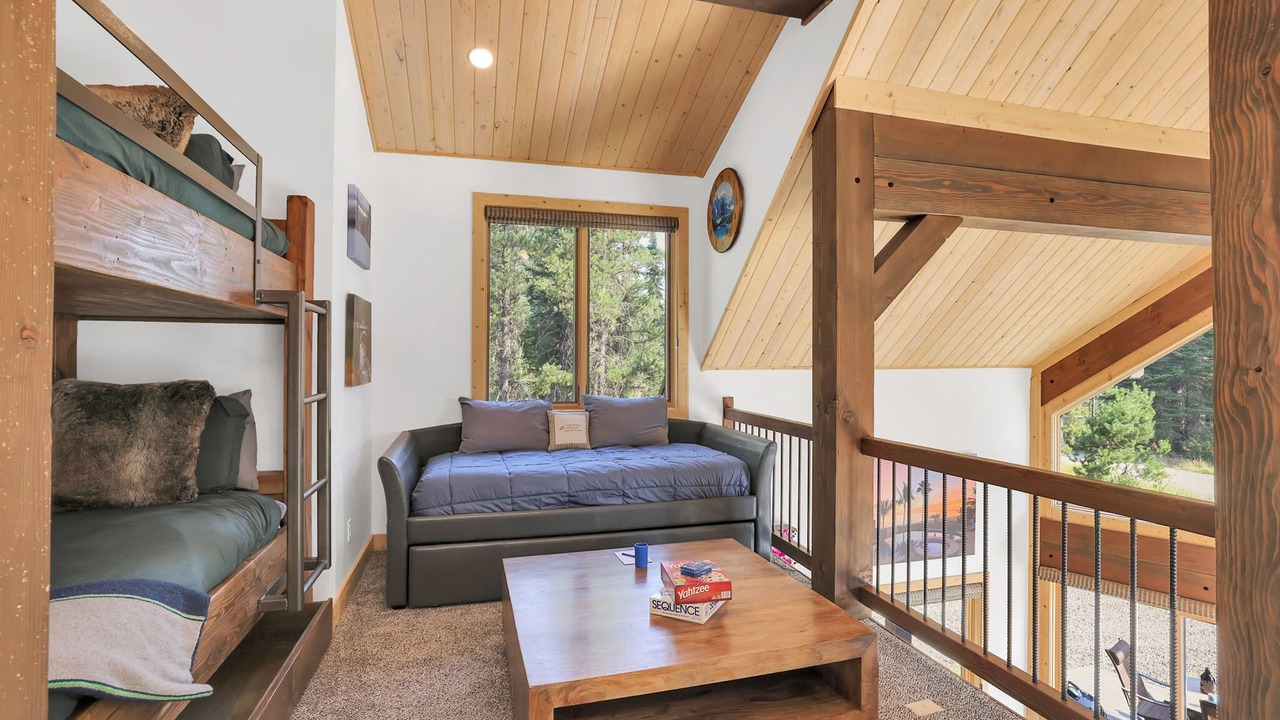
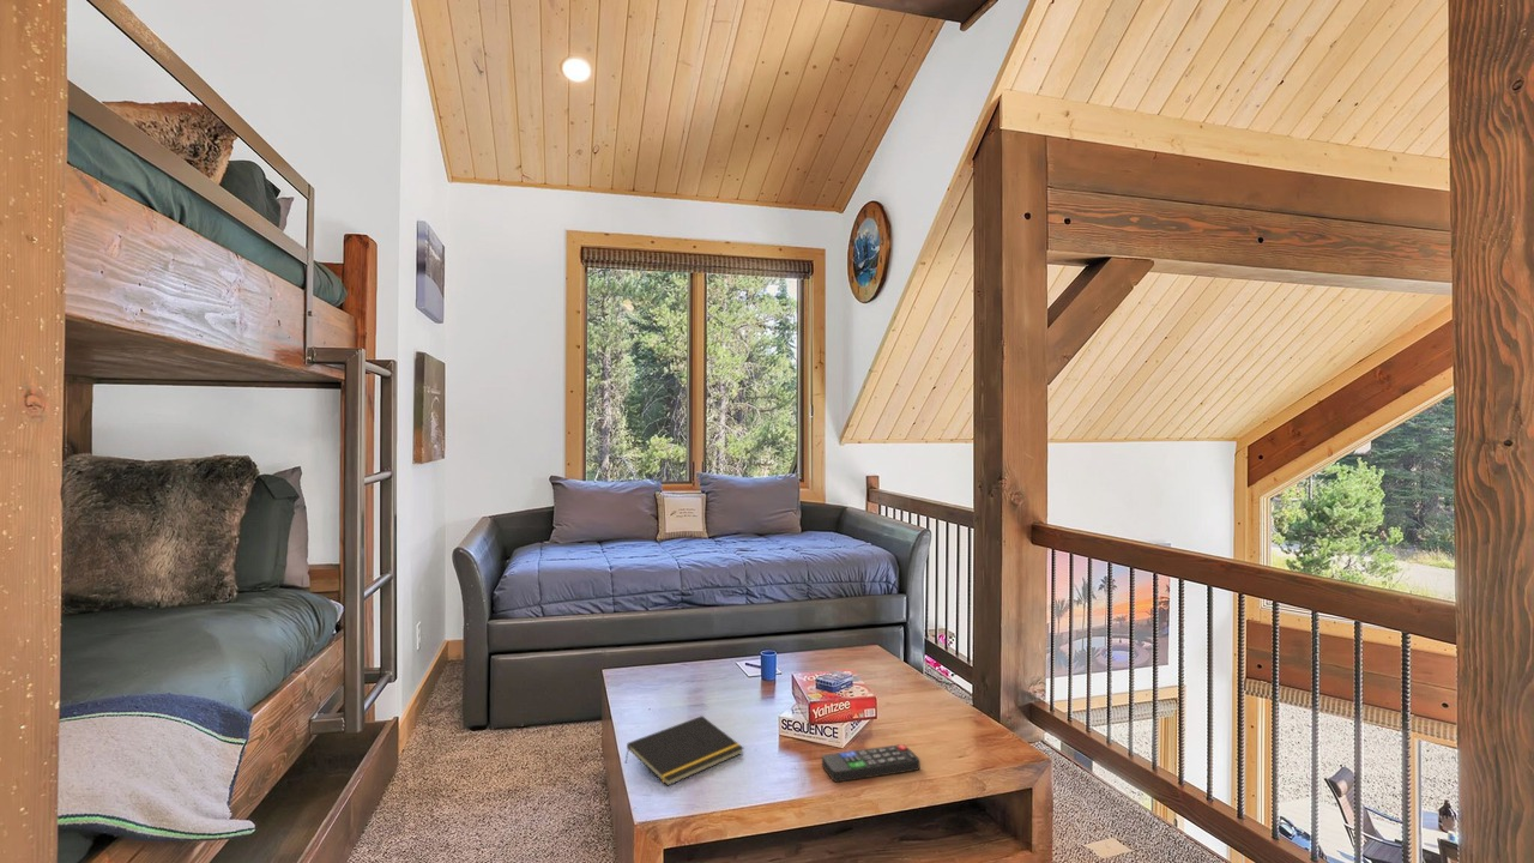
+ remote control [821,743,922,783]
+ notepad [624,714,744,786]
